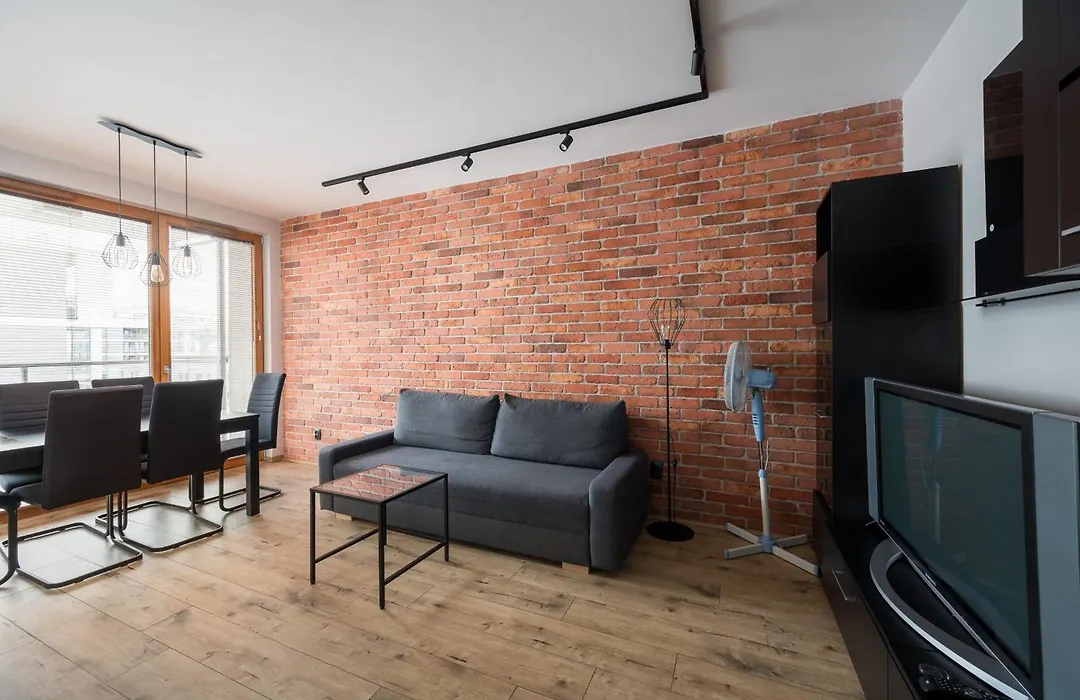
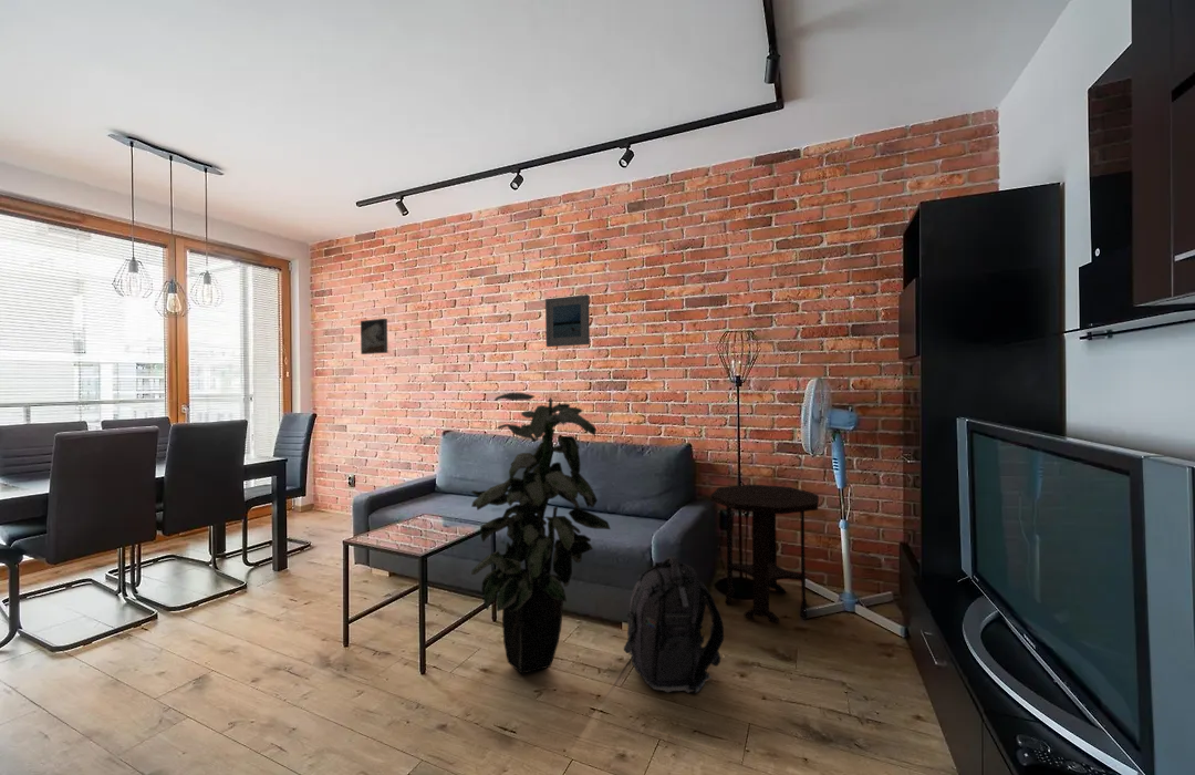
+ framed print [544,293,591,348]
+ side table [709,483,820,623]
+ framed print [360,318,388,355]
+ indoor plant [470,392,612,674]
+ backpack [623,556,725,694]
